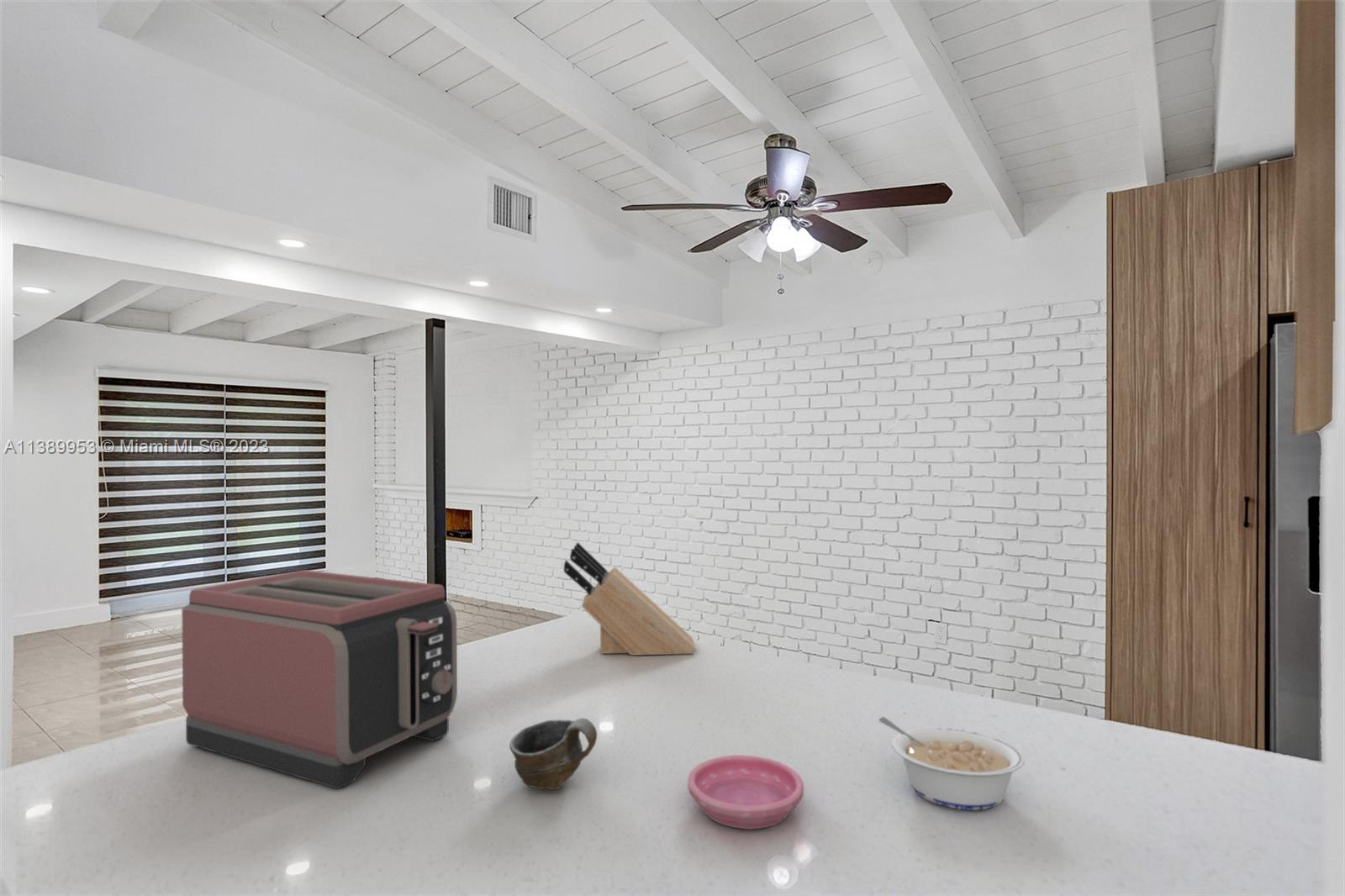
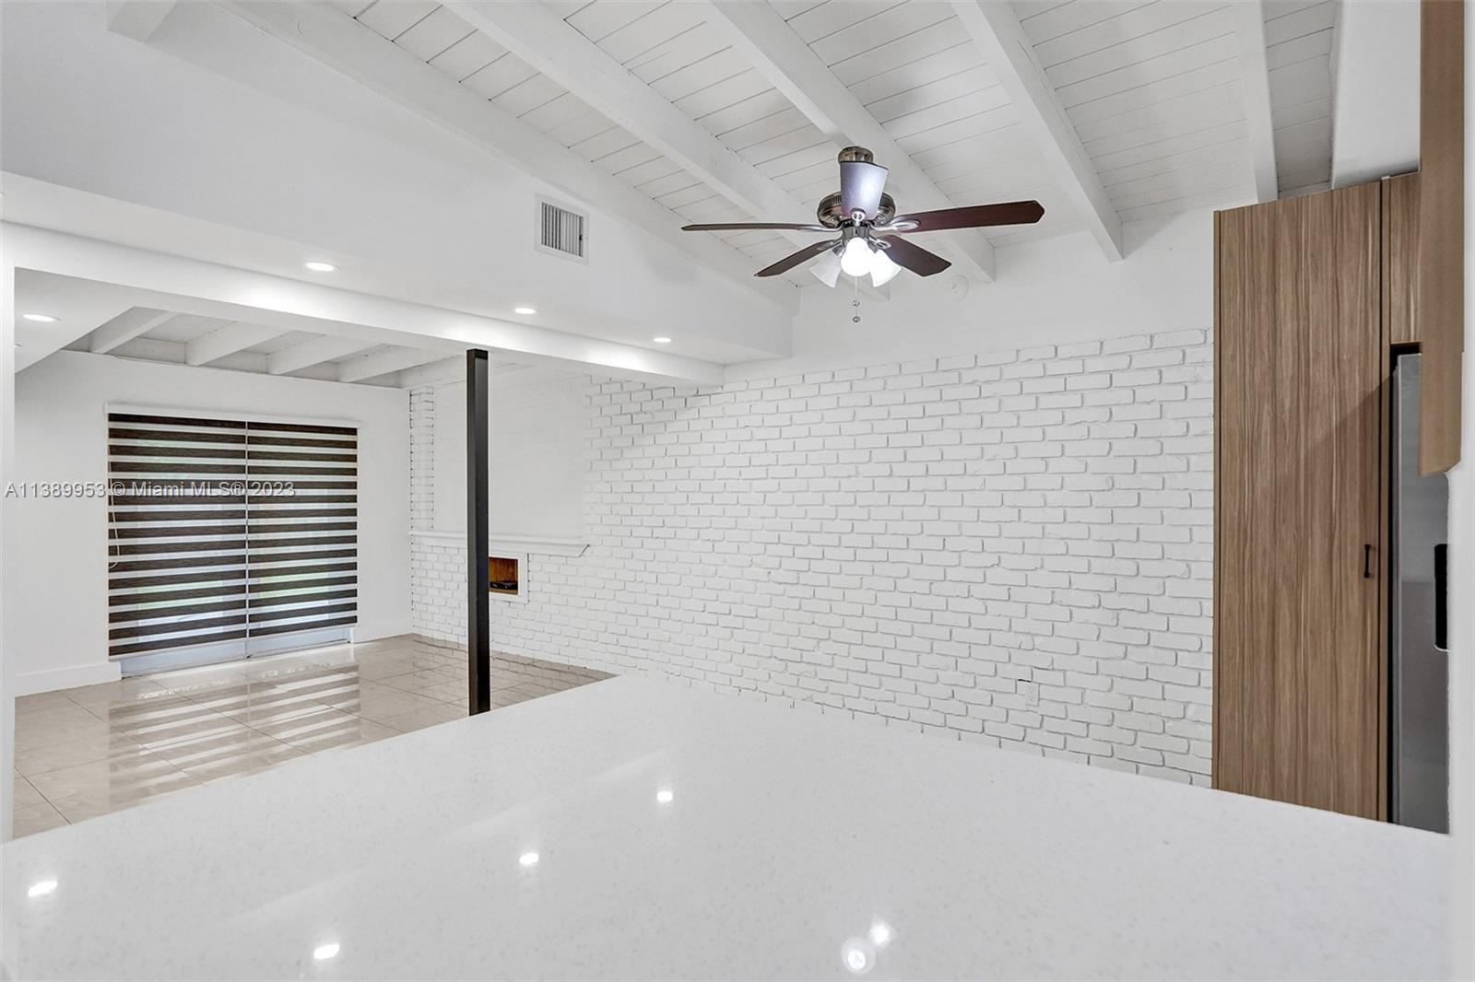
- toaster [181,569,458,789]
- knife block [563,541,697,656]
- cup [509,717,598,791]
- legume [878,716,1026,811]
- saucer [687,754,804,830]
